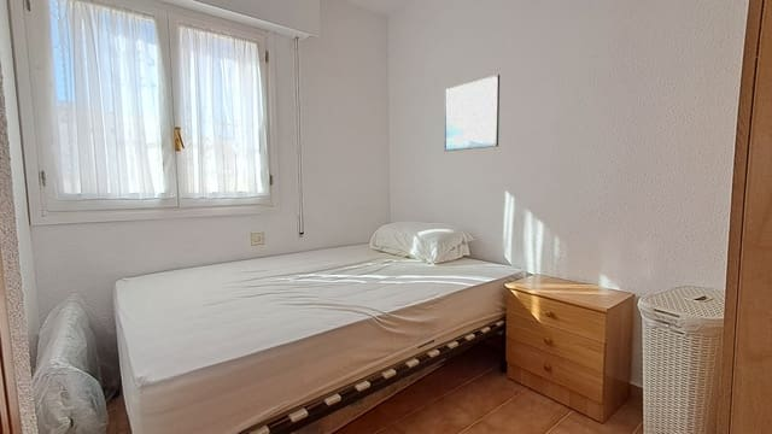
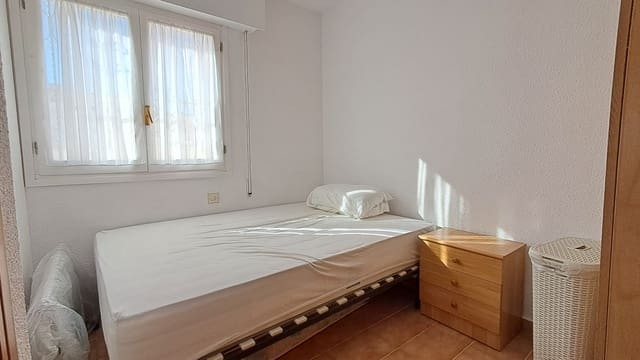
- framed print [443,74,501,153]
